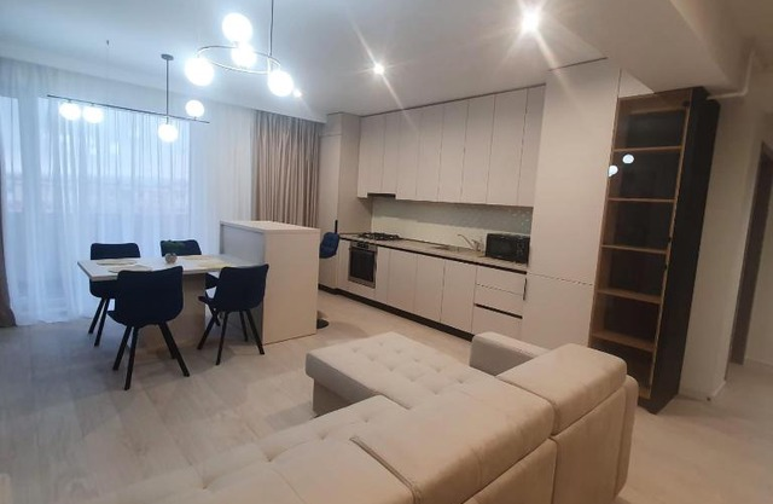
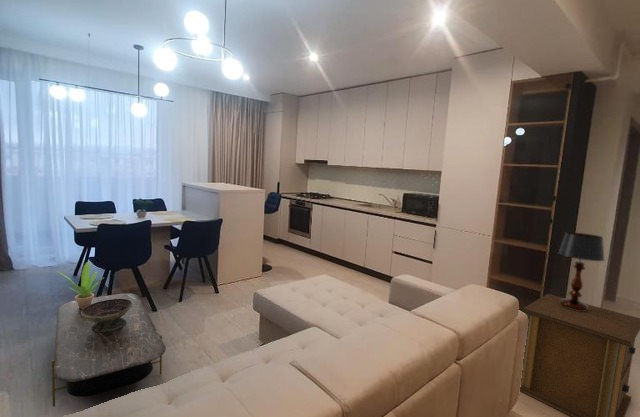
+ decorative bowl [81,299,132,332]
+ coffee table [51,292,167,408]
+ potted plant [55,261,104,308]
+ table lamp [558,231,606,311]
+ side table [519,293,640,417]
